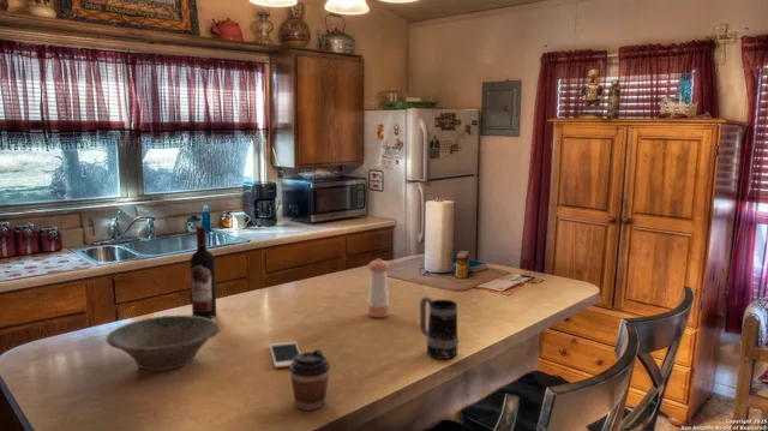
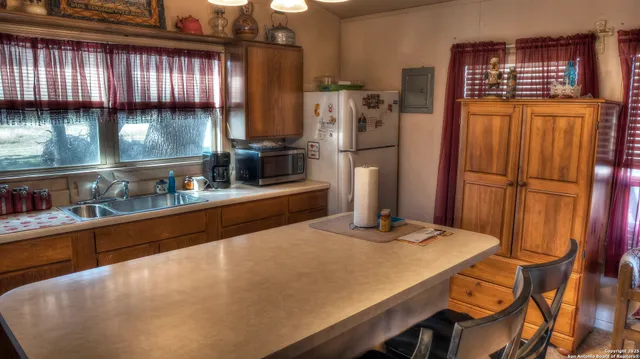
- wine bottle [188,226,217,319]
- cell phone [268,341,301,369]
- bowl [106,315,221,372]
- mug [419,295,460,360]
- pepper shaker [367,257,390,318]
- coffee cup [288,348,331,412]
